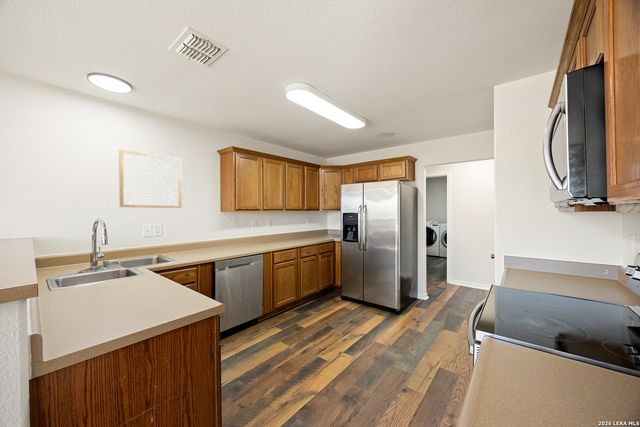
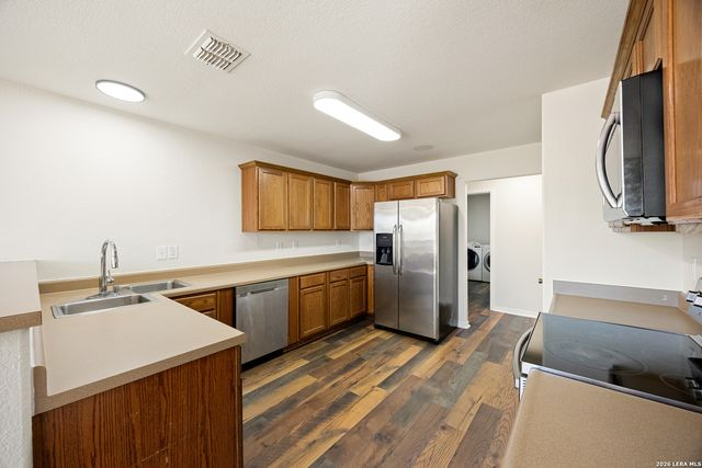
- wall art [118,148,183,209]
